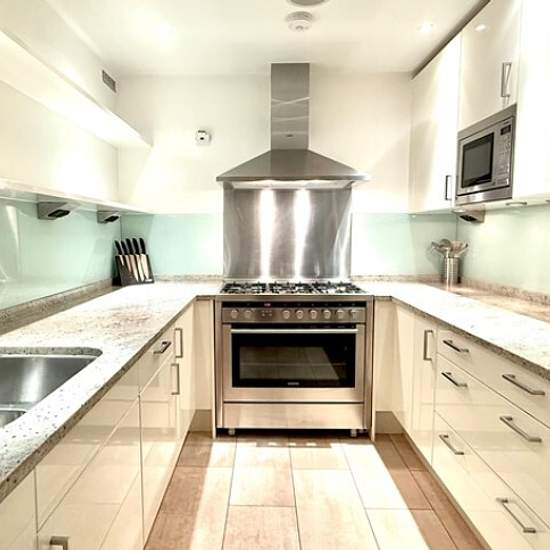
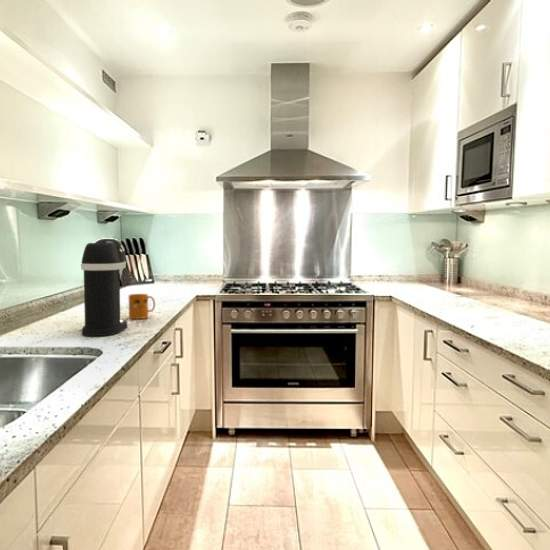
+ mug [128,293,156,320]
+ coffee maker [80,237,129,337]
